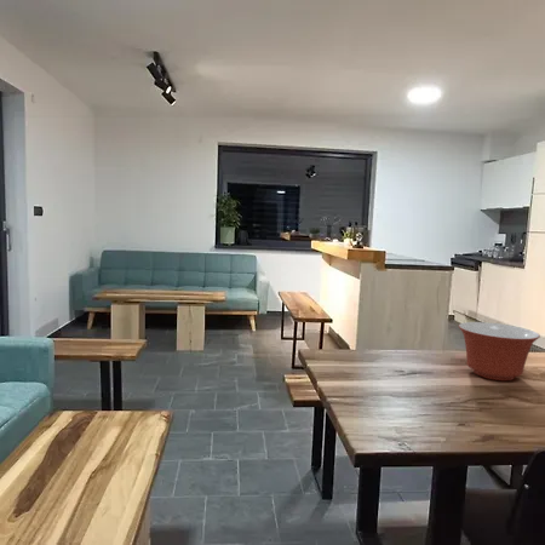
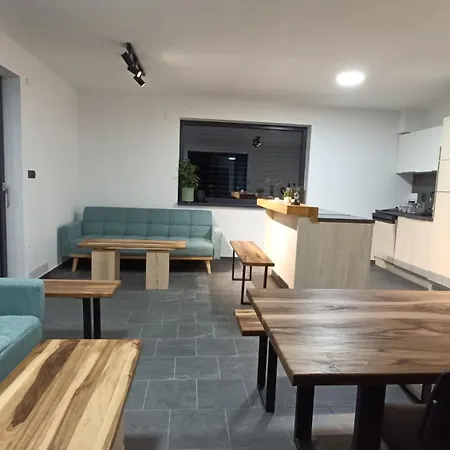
- mixing bowl [458,321,541,382]
